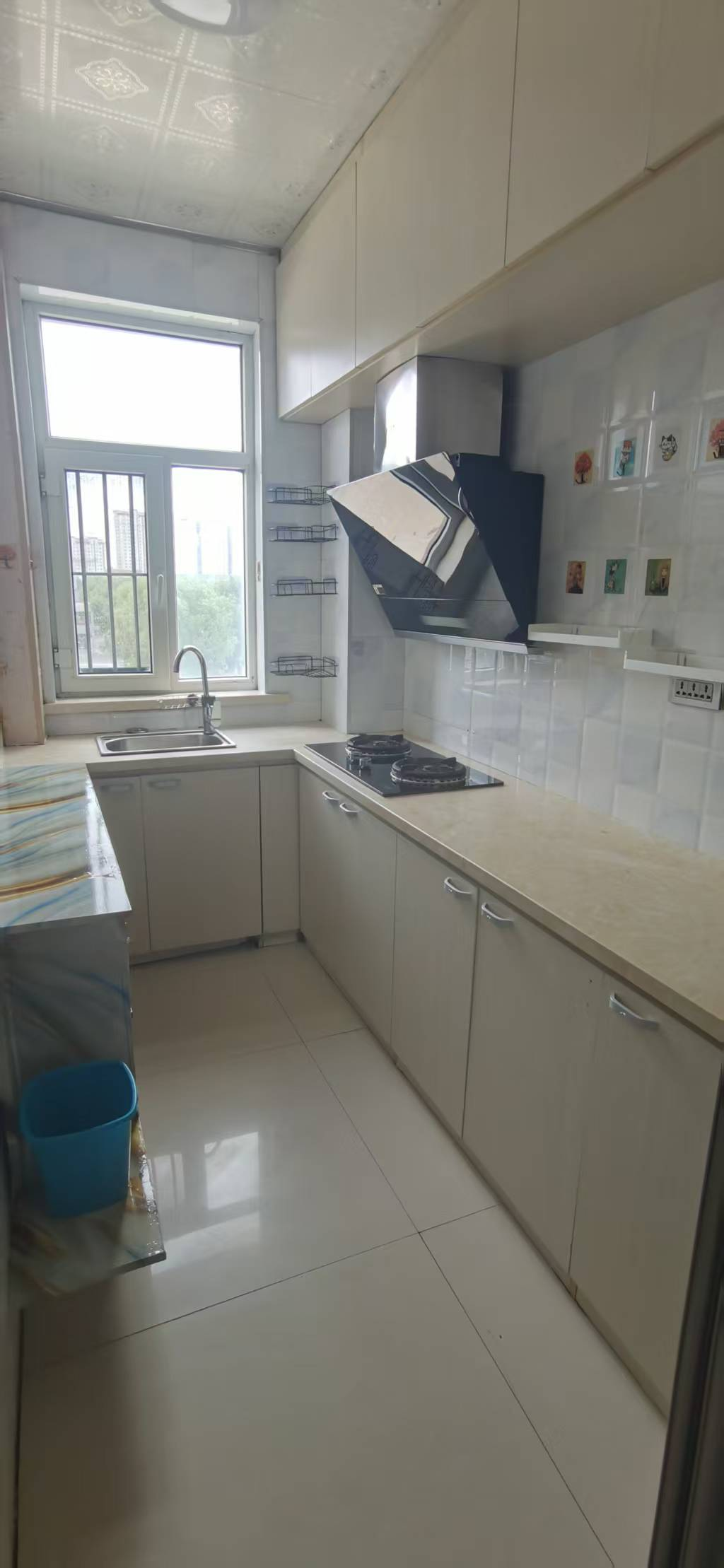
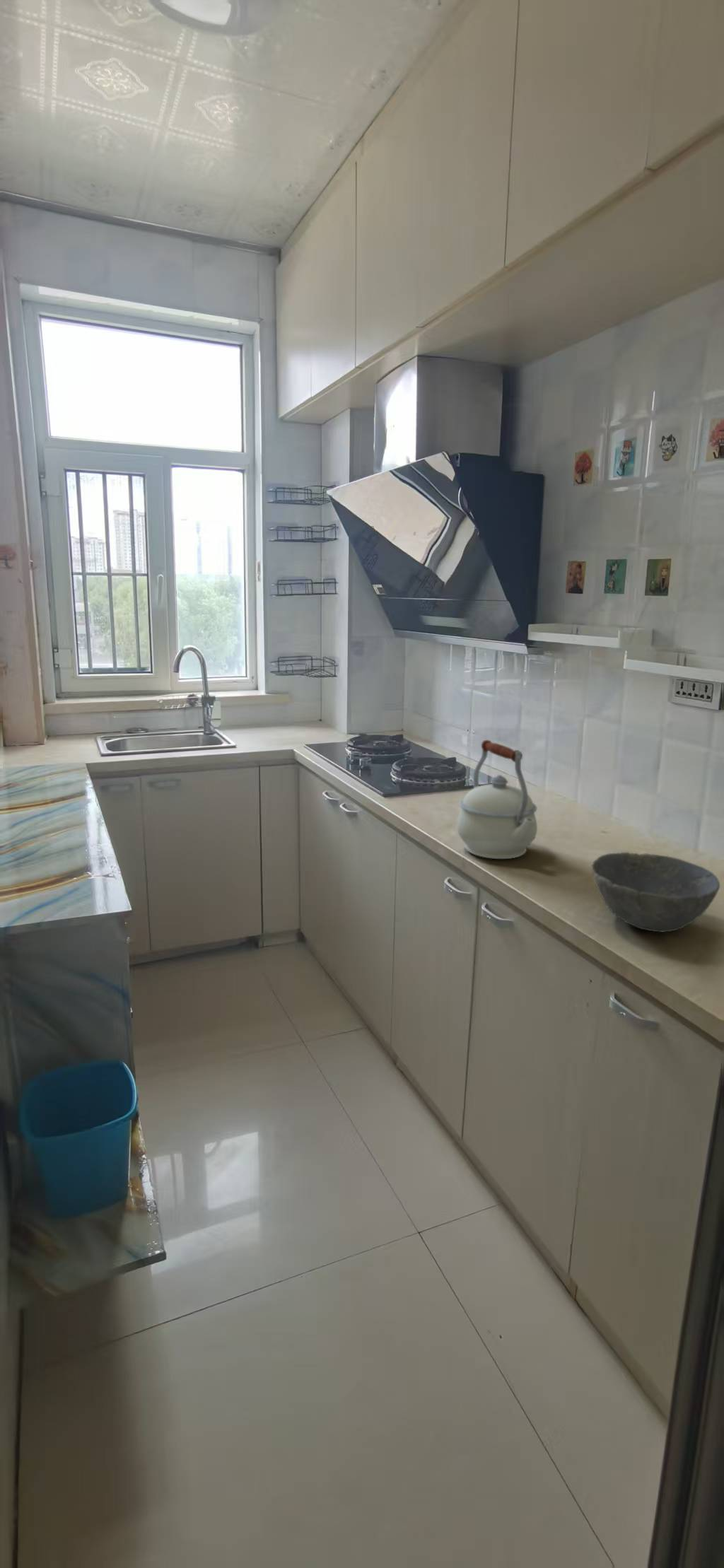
+ bowl [590,852,720,933]
+ kettle [456,739,538,860]
